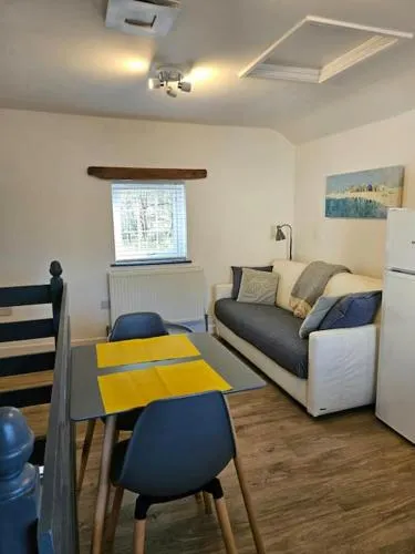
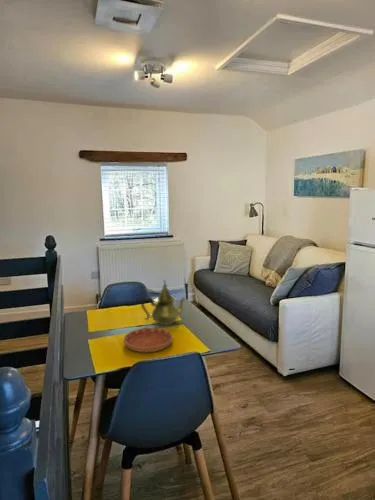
+ teapot [140,279,187,326]
+ saucer [123,327,174,353]
